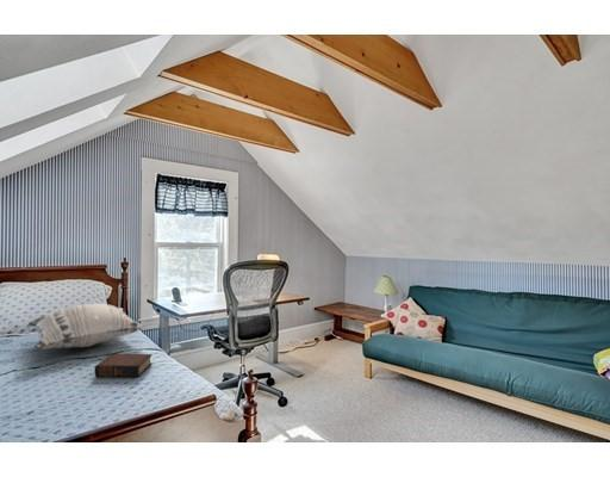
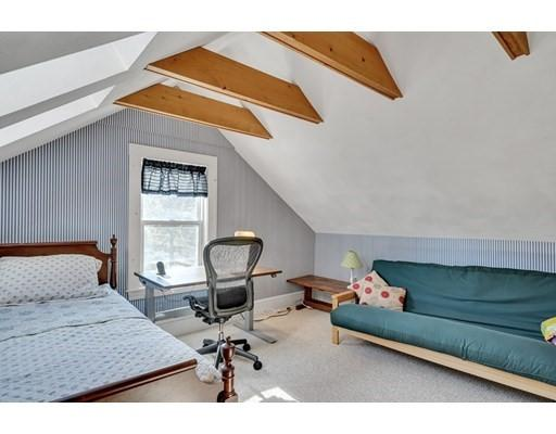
- decorative pillow [27,302,145,351]
- book [94,353,152,378]
